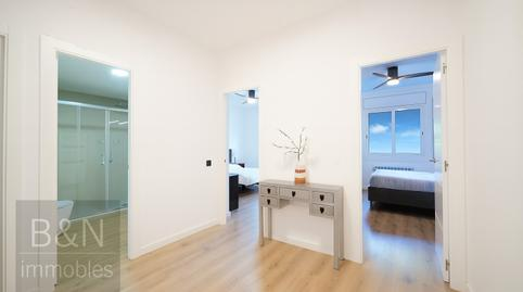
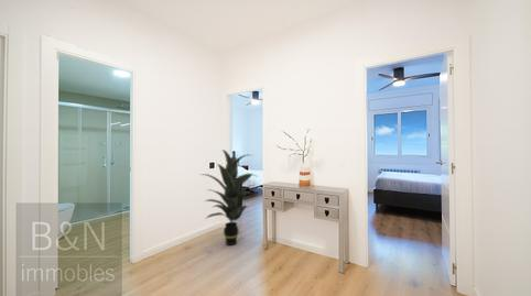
+ indoor plant [201,149,259,246]
